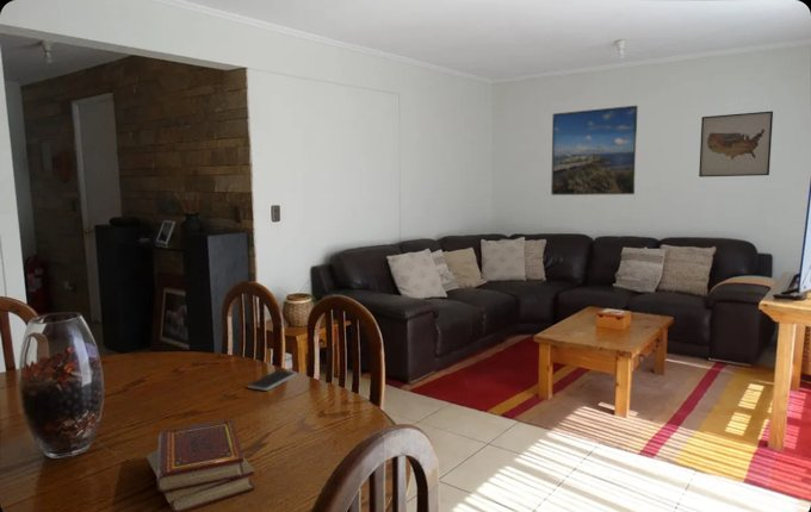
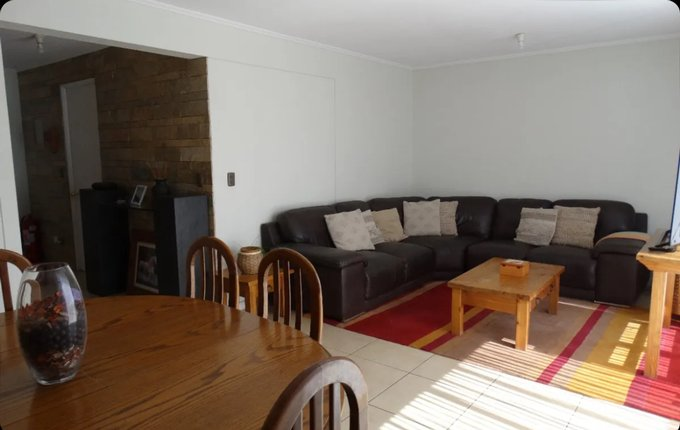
- smartphone [247,369,297,392]
- wall art [698,110,774,179]
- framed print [550,105,639,196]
- book set [146,418,256,512]
